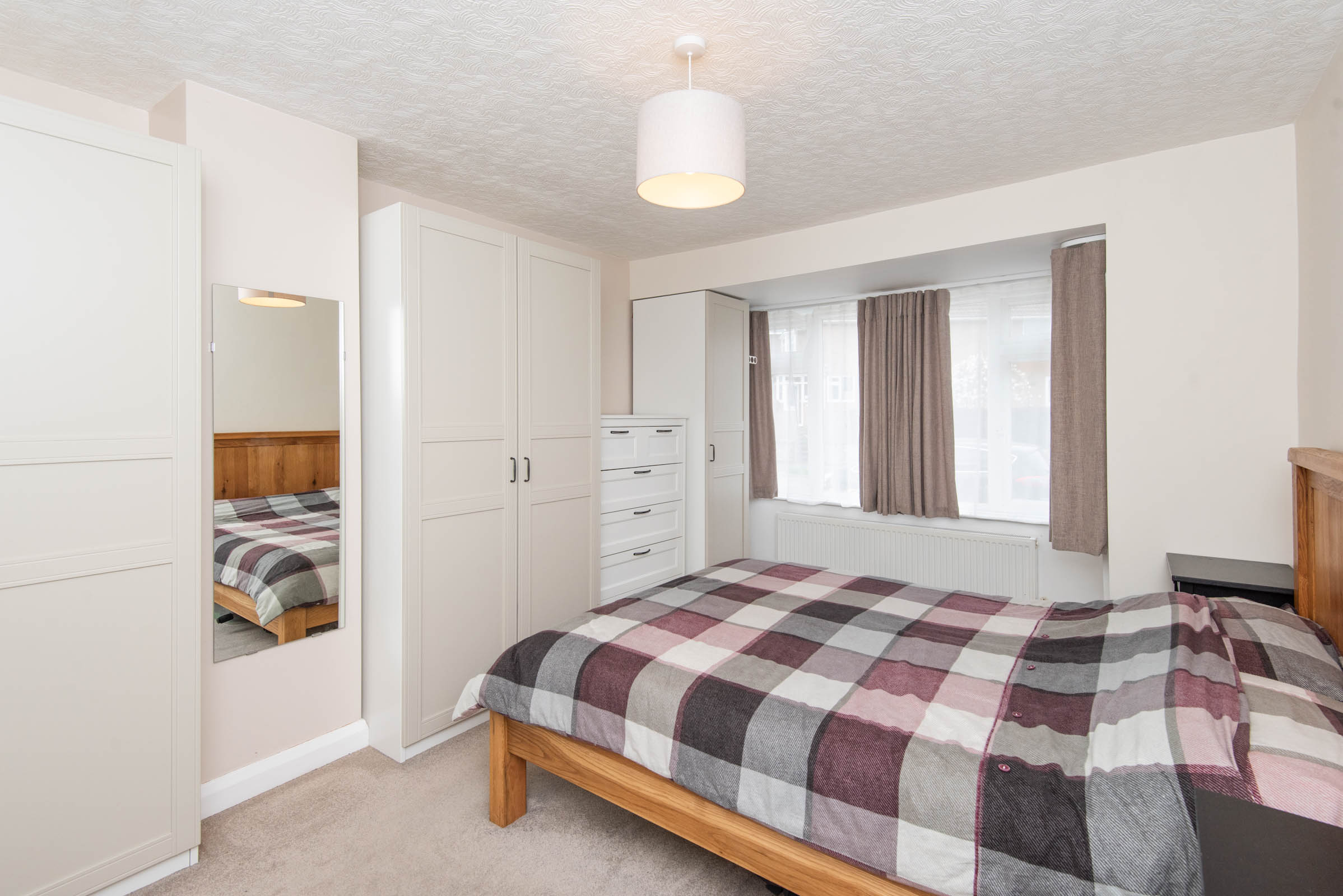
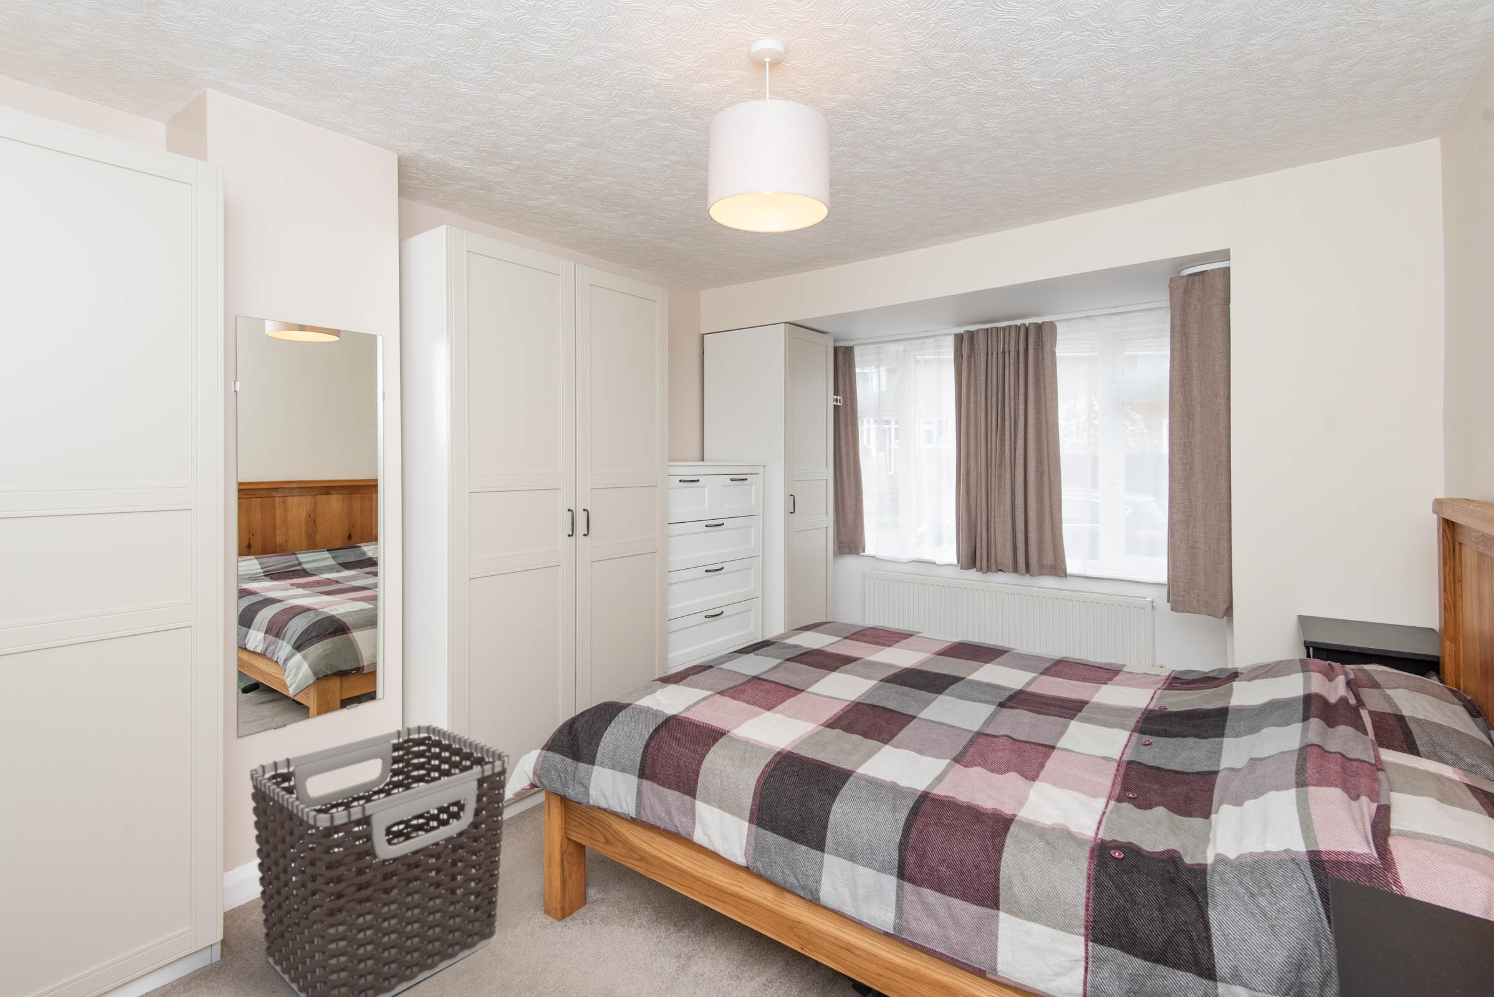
+ clothes hamper [249,724,509,997]
